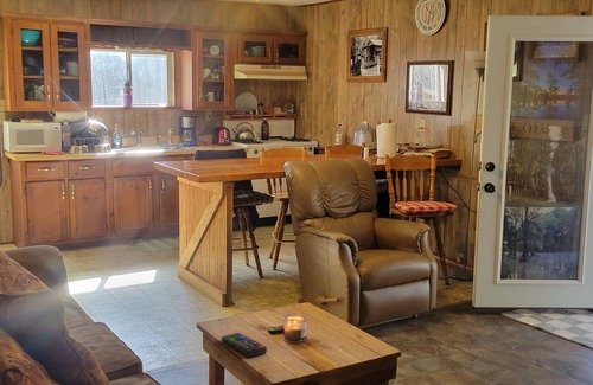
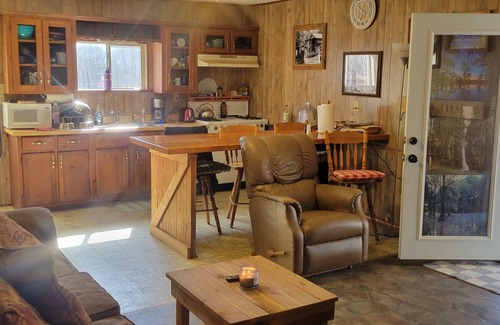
- remote control [221,332,268,358]
